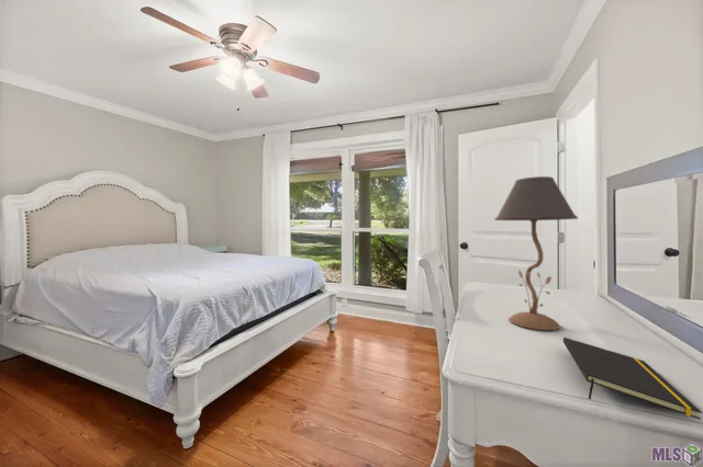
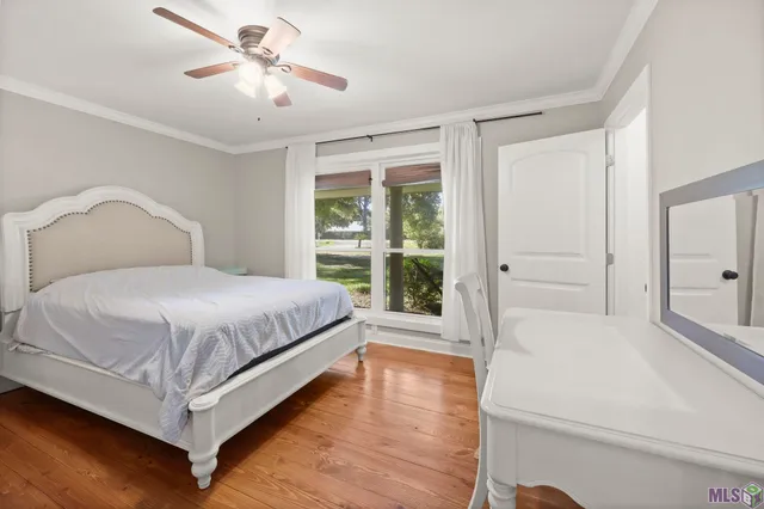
- notepad [562,337,703,421]
- table lamp [493,175,579,331]
